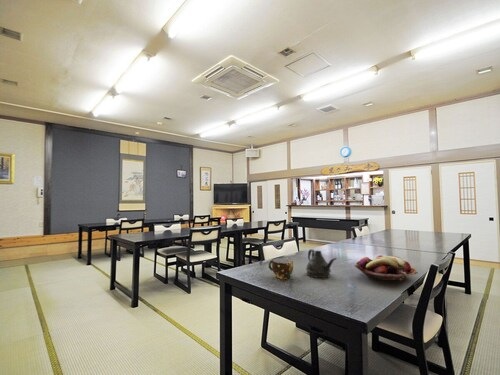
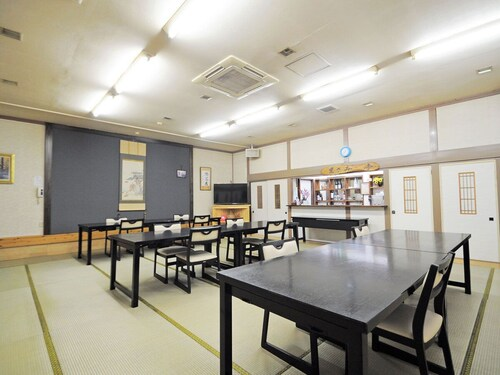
- teapot [305,248,338,279]
- fruit basket [354,254,419,282]
- cup [268,257,294,280]
